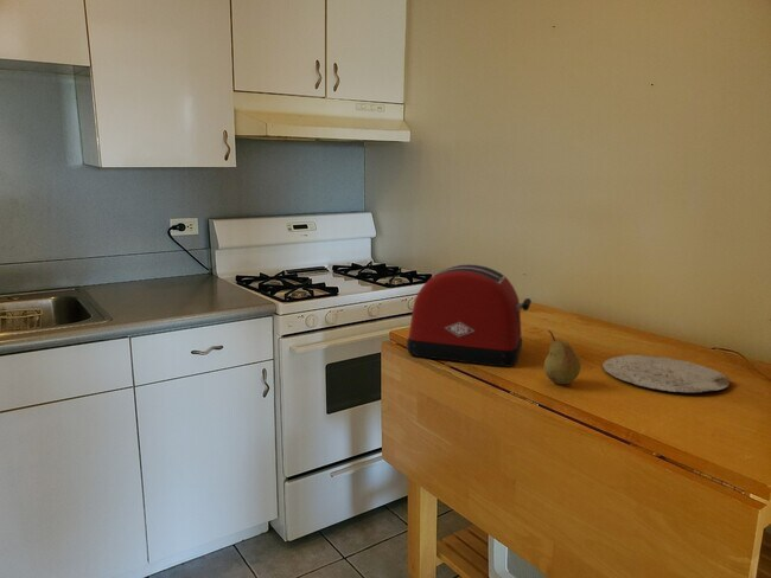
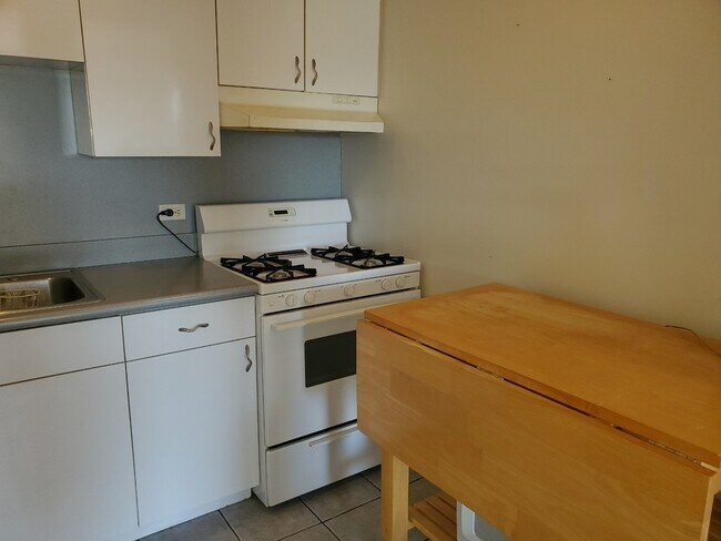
- plate [601,354,732,393]
- toaster [406,263,533,368]
- fruit [543,329,581,385]
